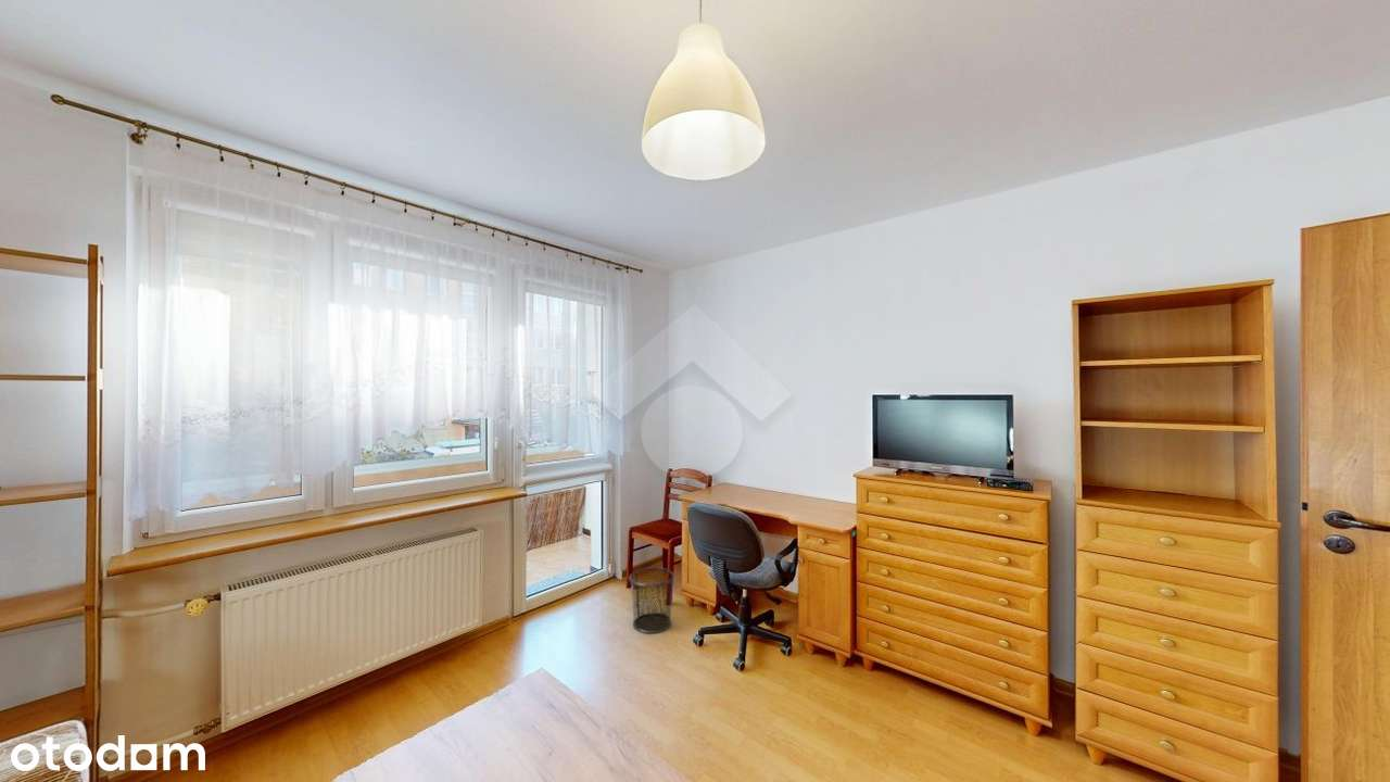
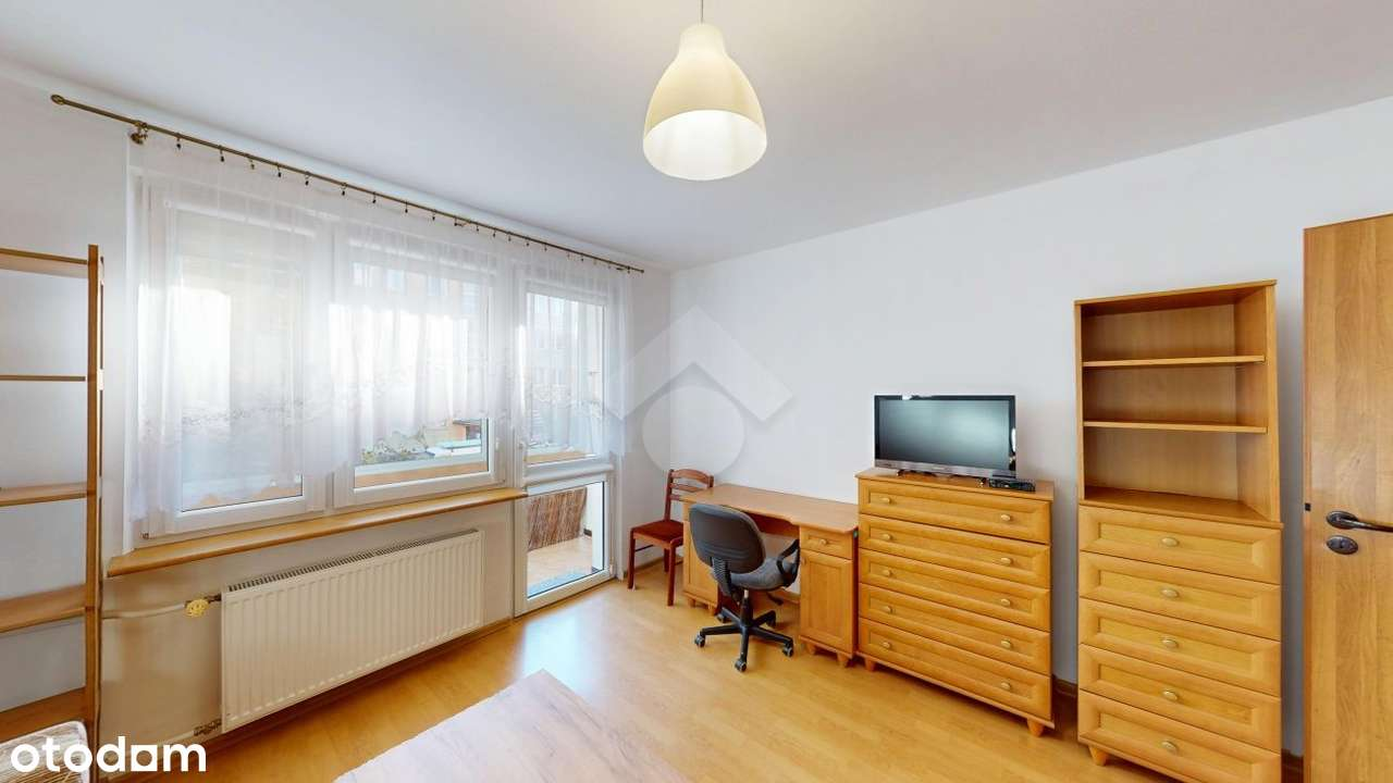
- waste bin [629,567,675,634]
